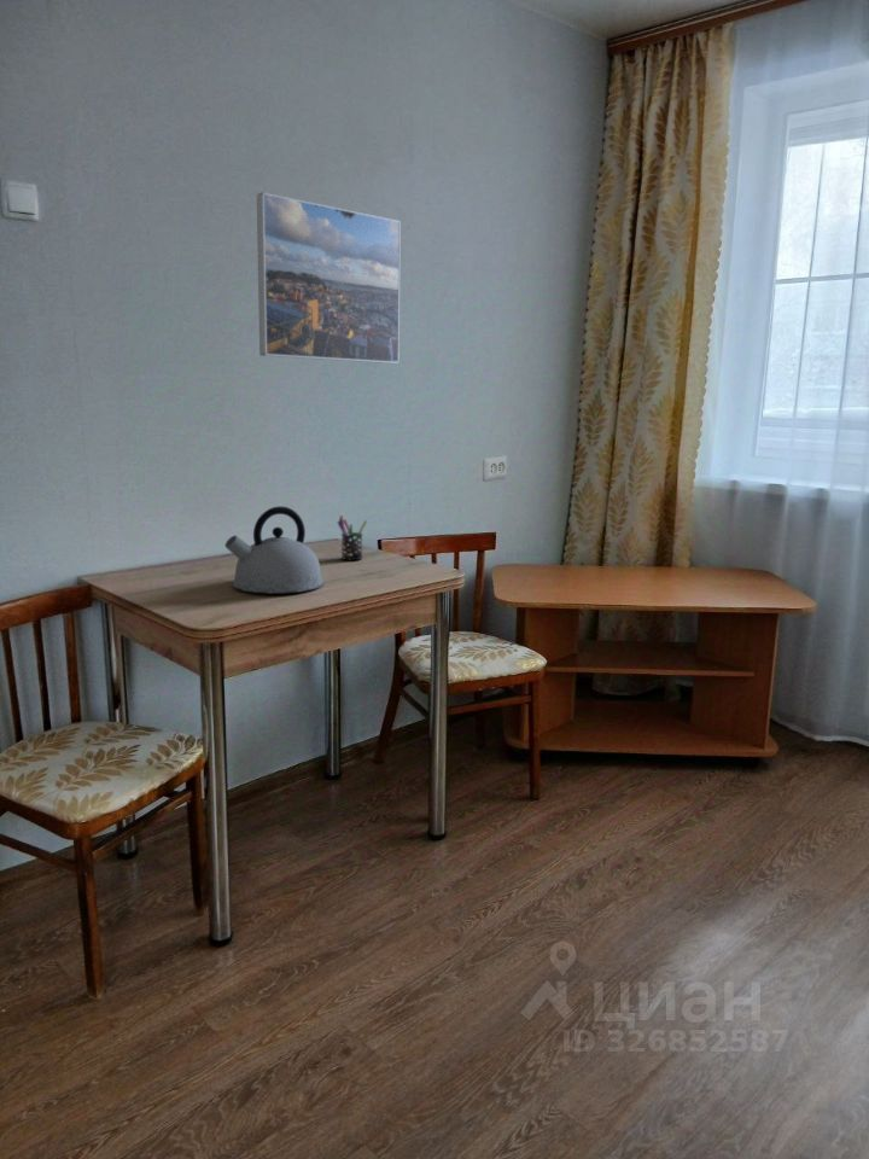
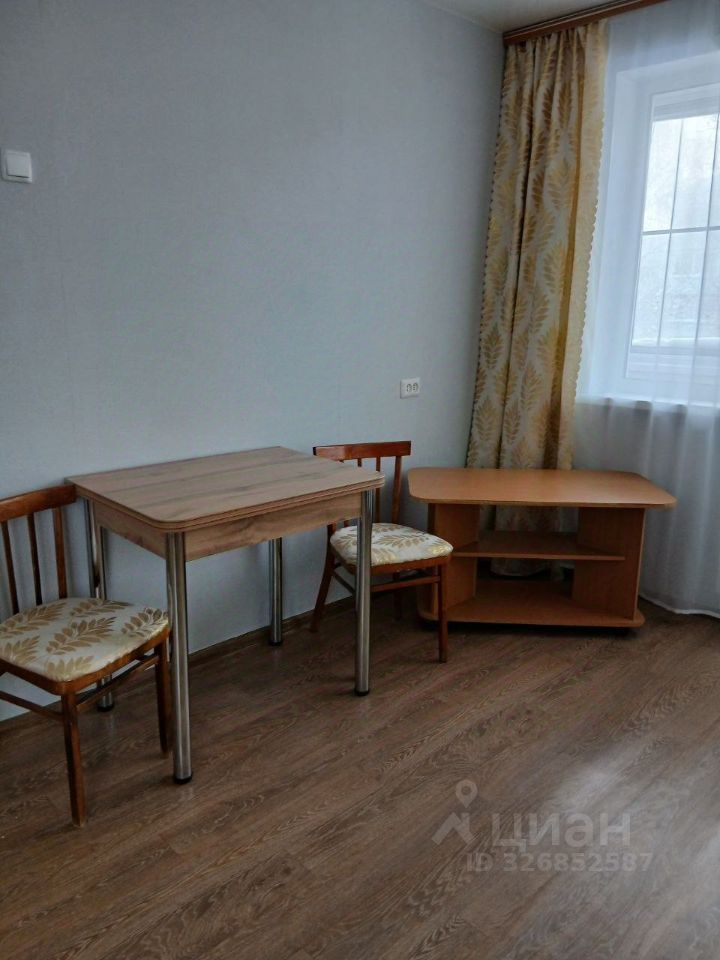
- kettle [224,505,325,594]
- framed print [256,192,402,365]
- pen holder [336,514,368,561]
